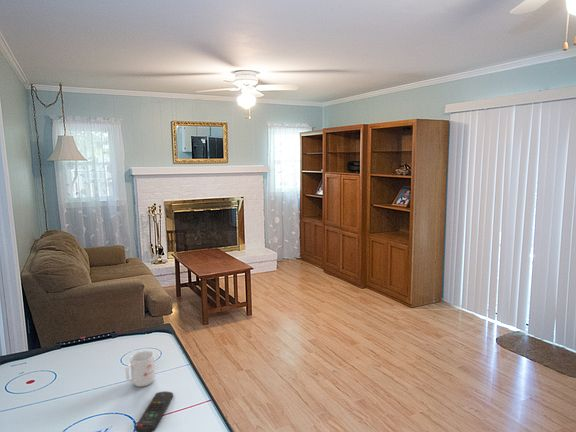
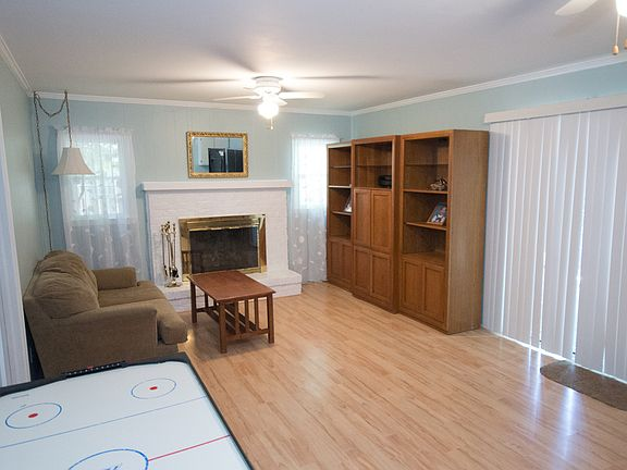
- remote control [134,390,174,432]
- mug [124,350,156,388]
